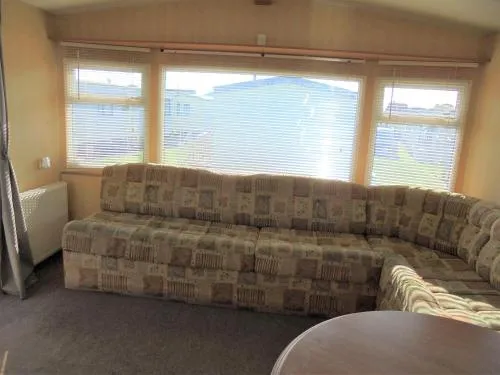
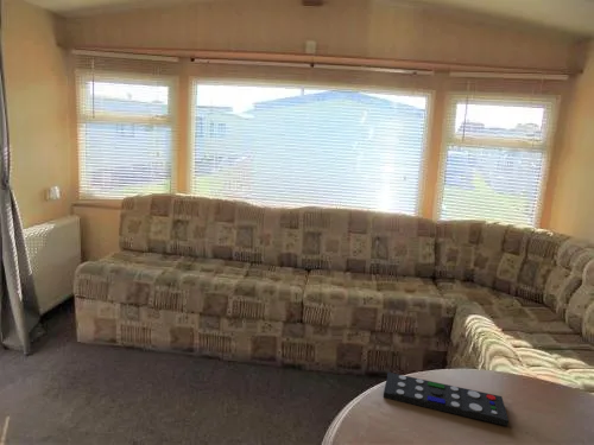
+ remote control [383,371,510,427]
